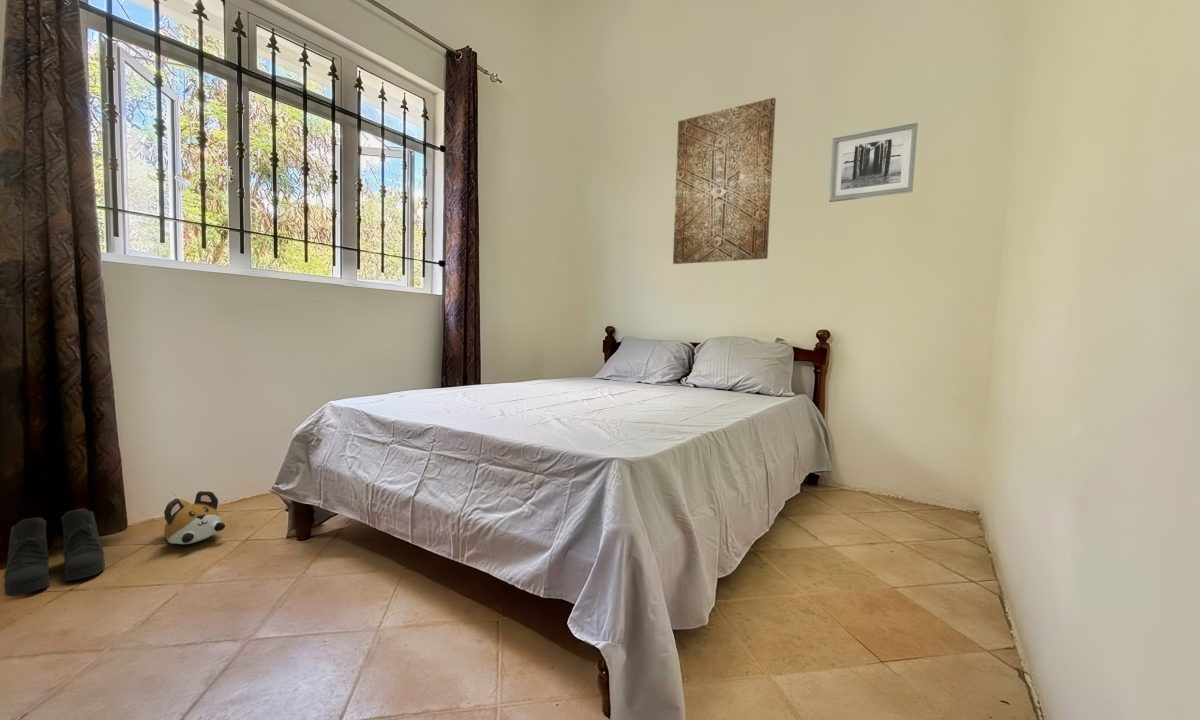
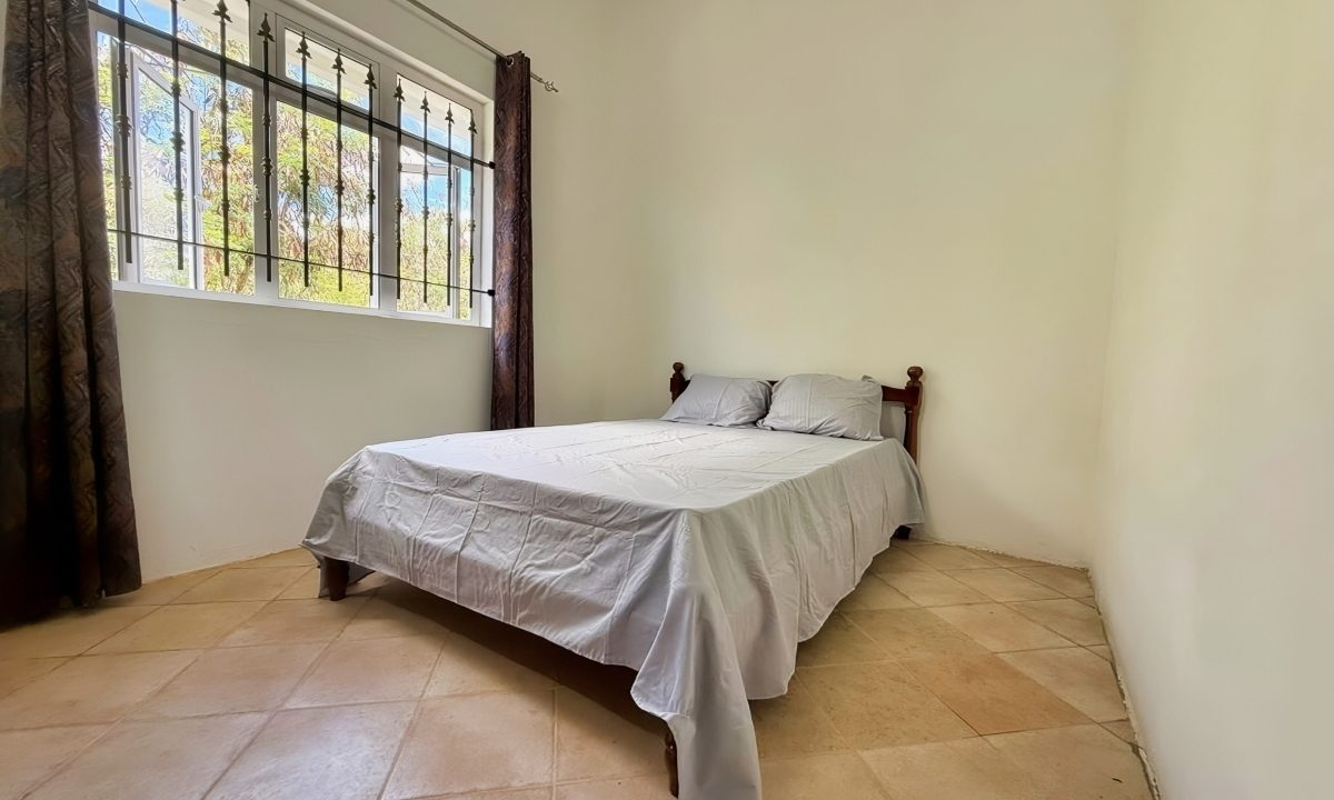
- plush toy [163,490,226,545]
- boots [3,507,106,597]
- wall art [828,122,919,203]
- wall art [672,96,777,265]
